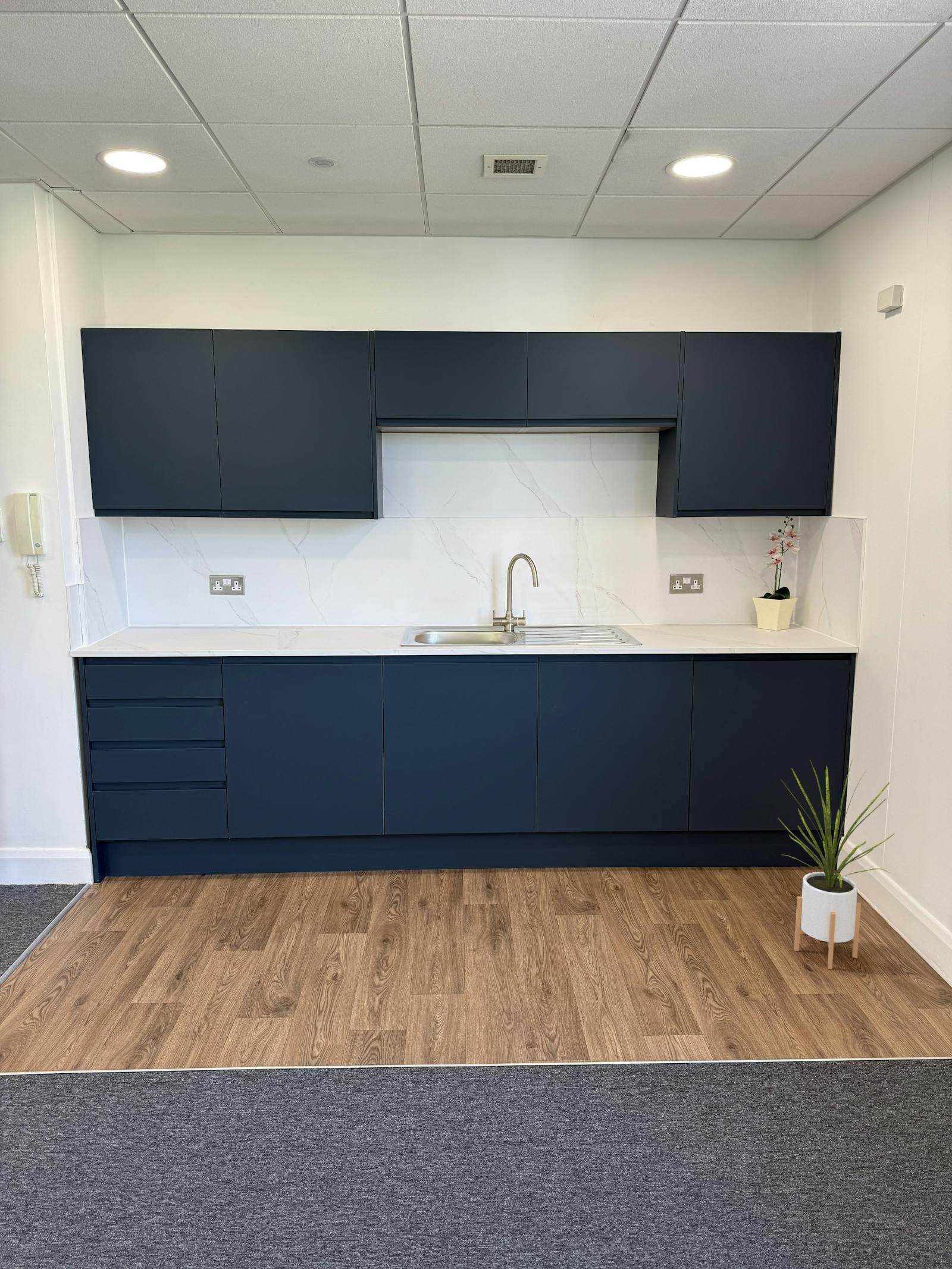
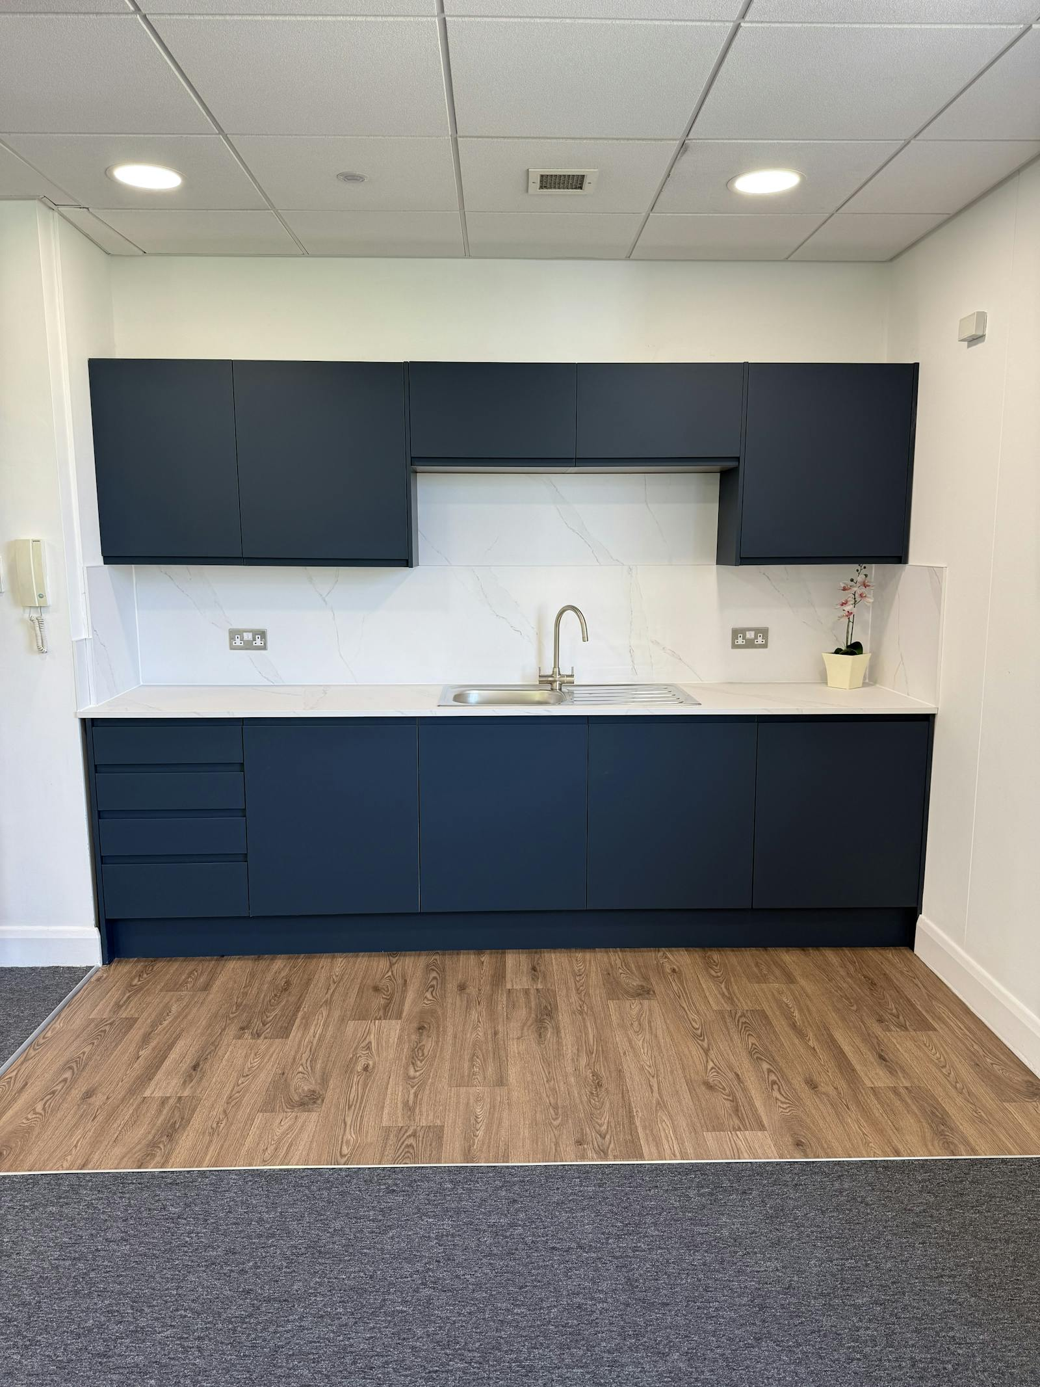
- house plant [778,759,895,970]
